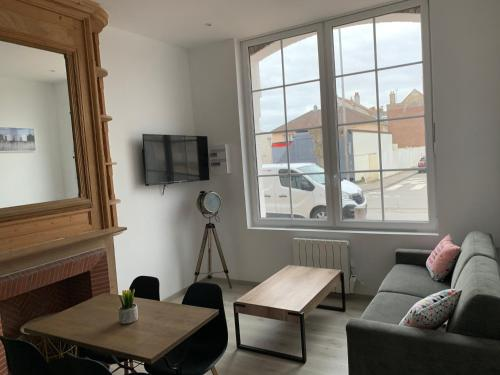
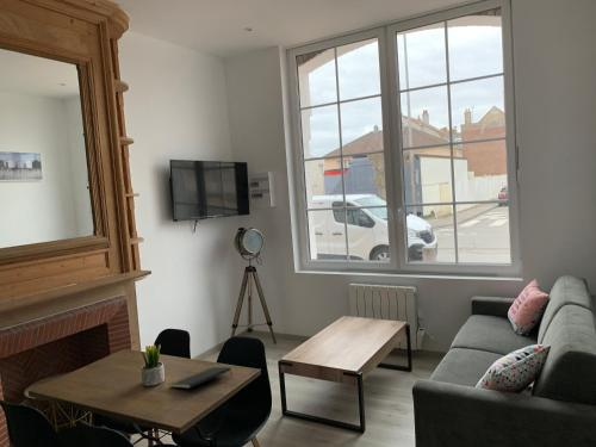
+ notepad [168,366,234,390]
